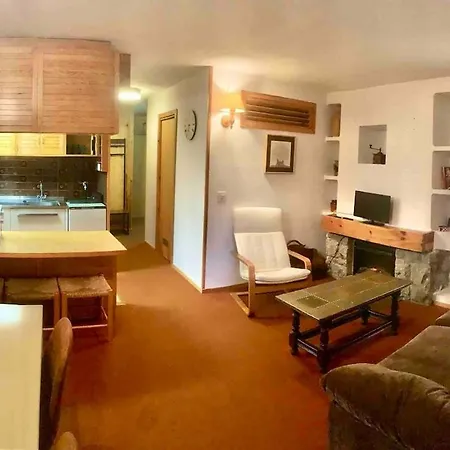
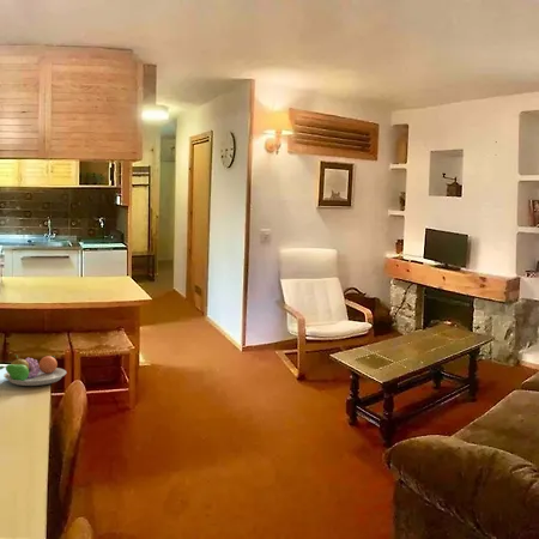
+ fruit bowl [0,353,67,387]
